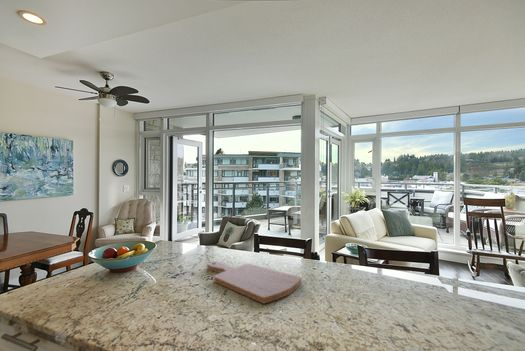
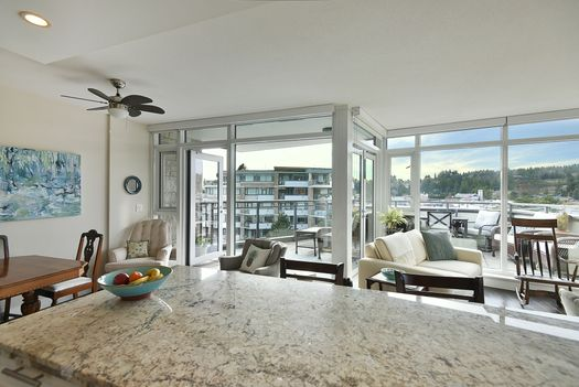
- cutting board [206,261,302,305]
